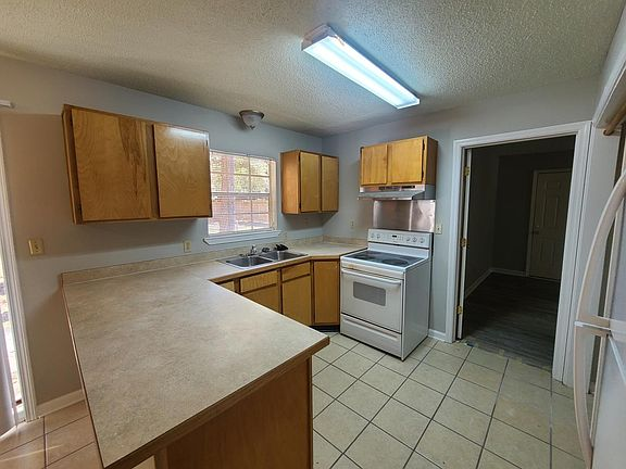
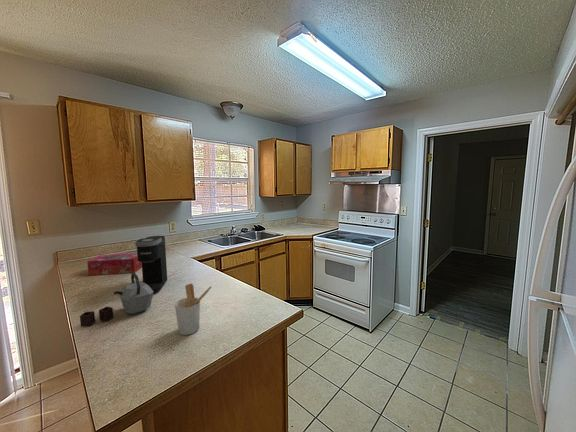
+ tissue box [86,253,142,276]
+ kettle [79,272,154,328]
+ coffee maker [134,235,168,295]
+ utensil holder [174,283,213,336]
